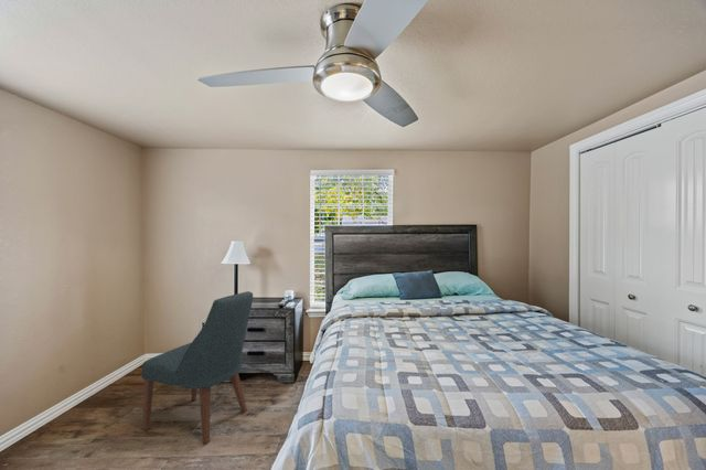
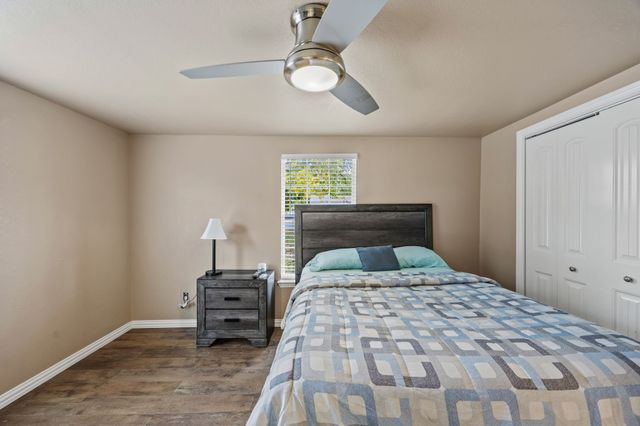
- chair [141,290,254,445]
